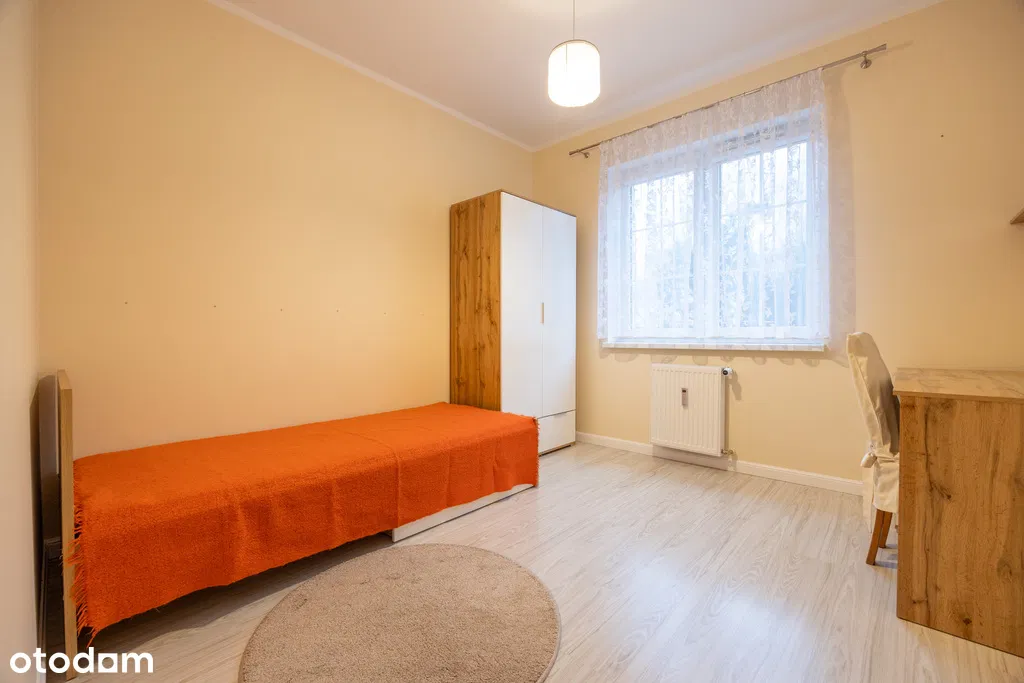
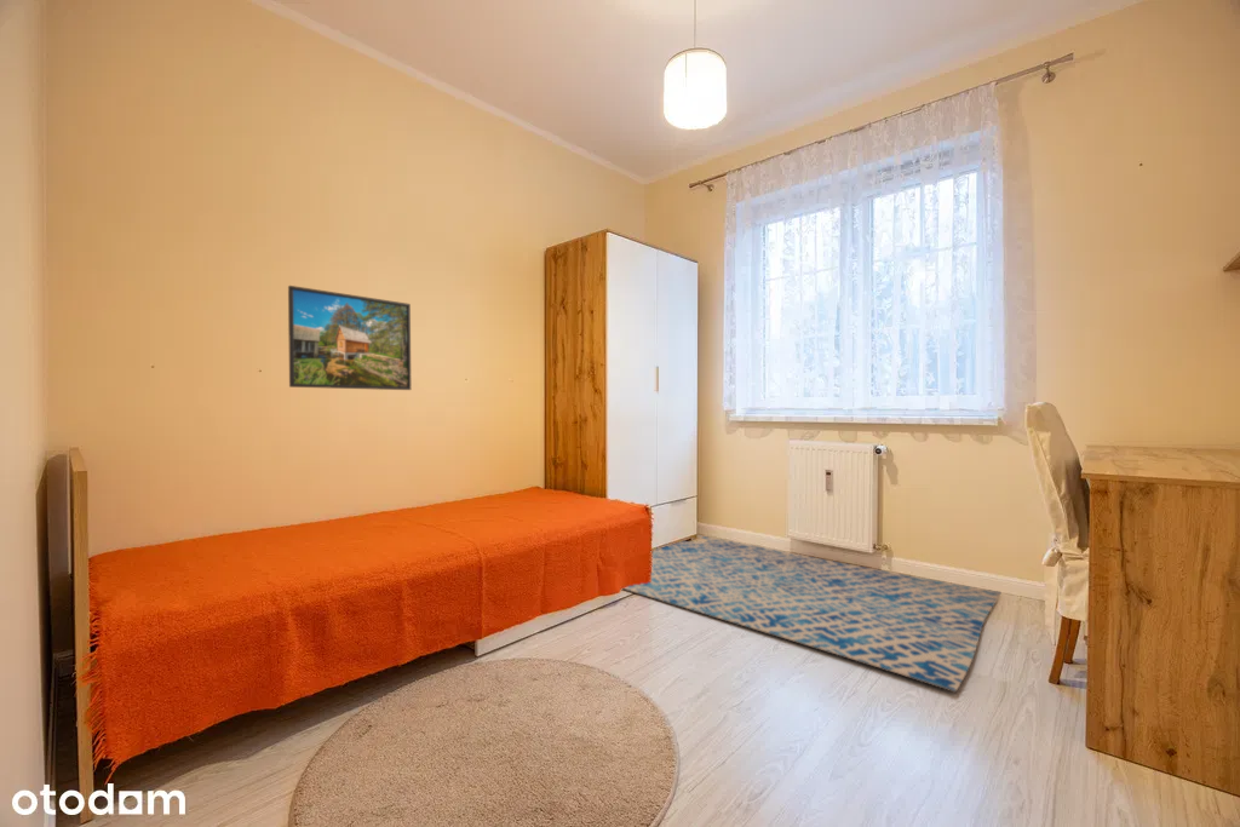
+ rug [622,534,1003,693]
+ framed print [287,285,412,391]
